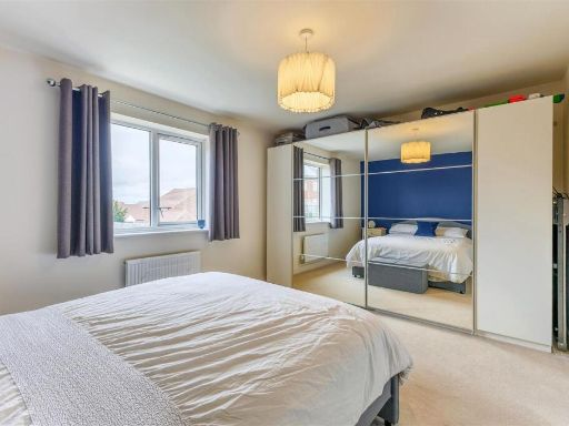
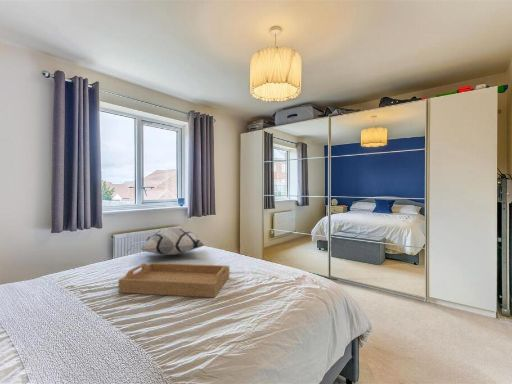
+ decorative pillow [140,226,206,256]
+ serving tray [118,262,230,299]
